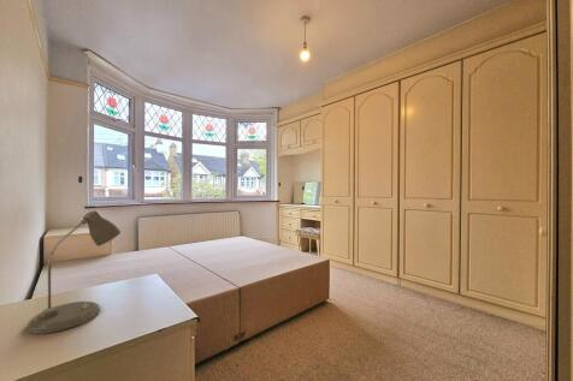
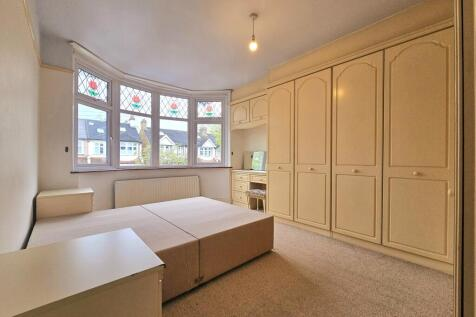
- desk lamp [26,209,122,334]
